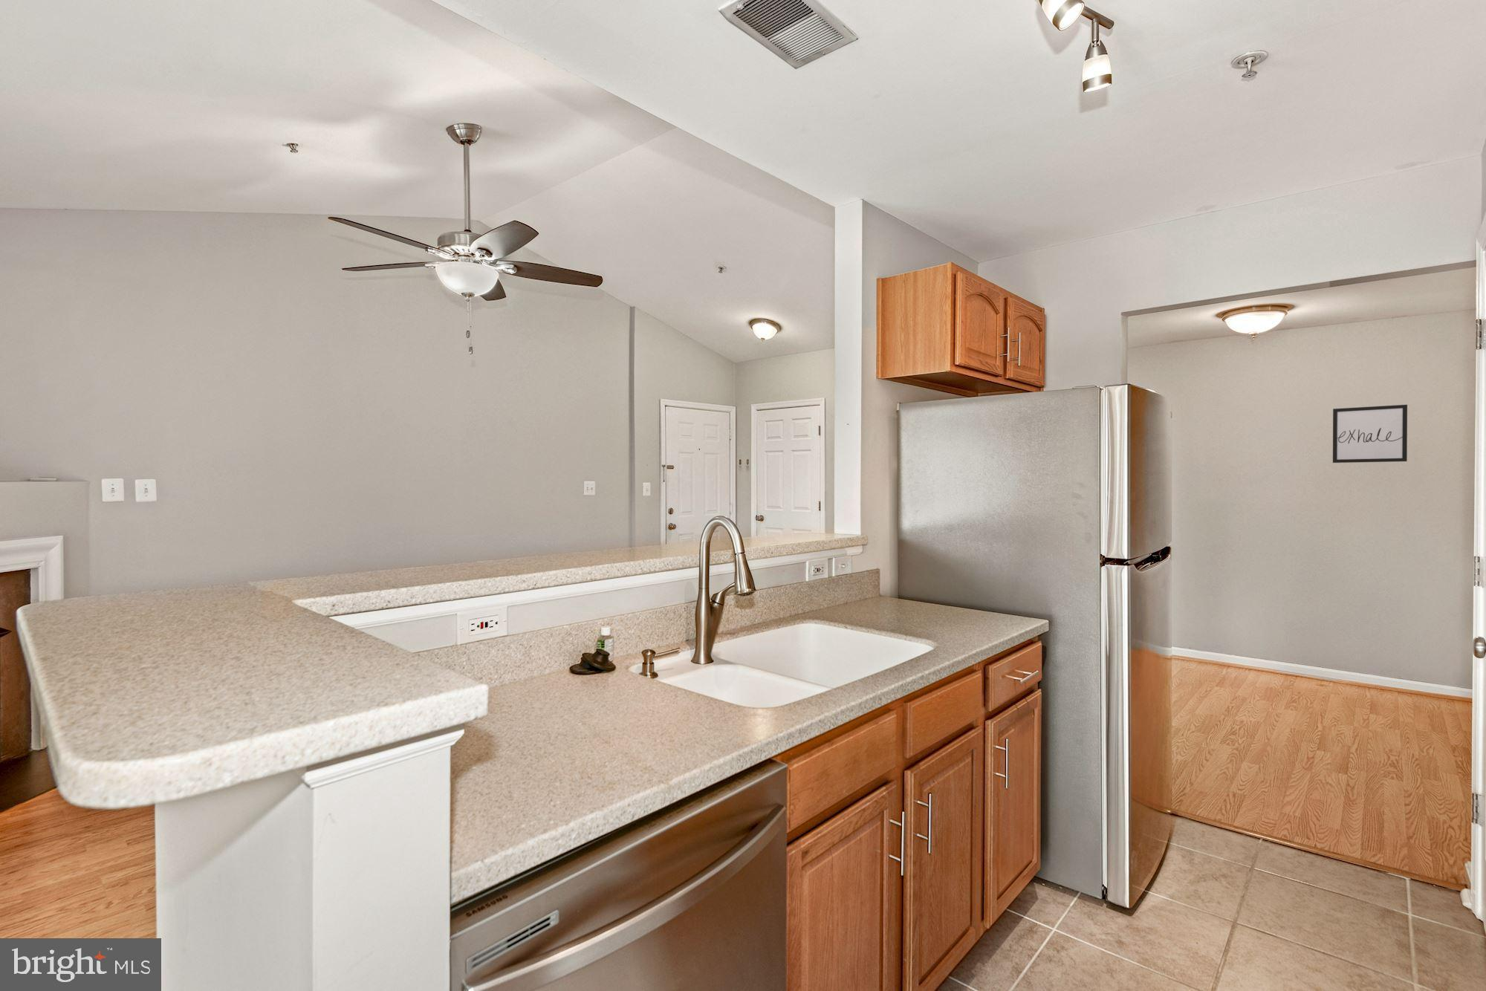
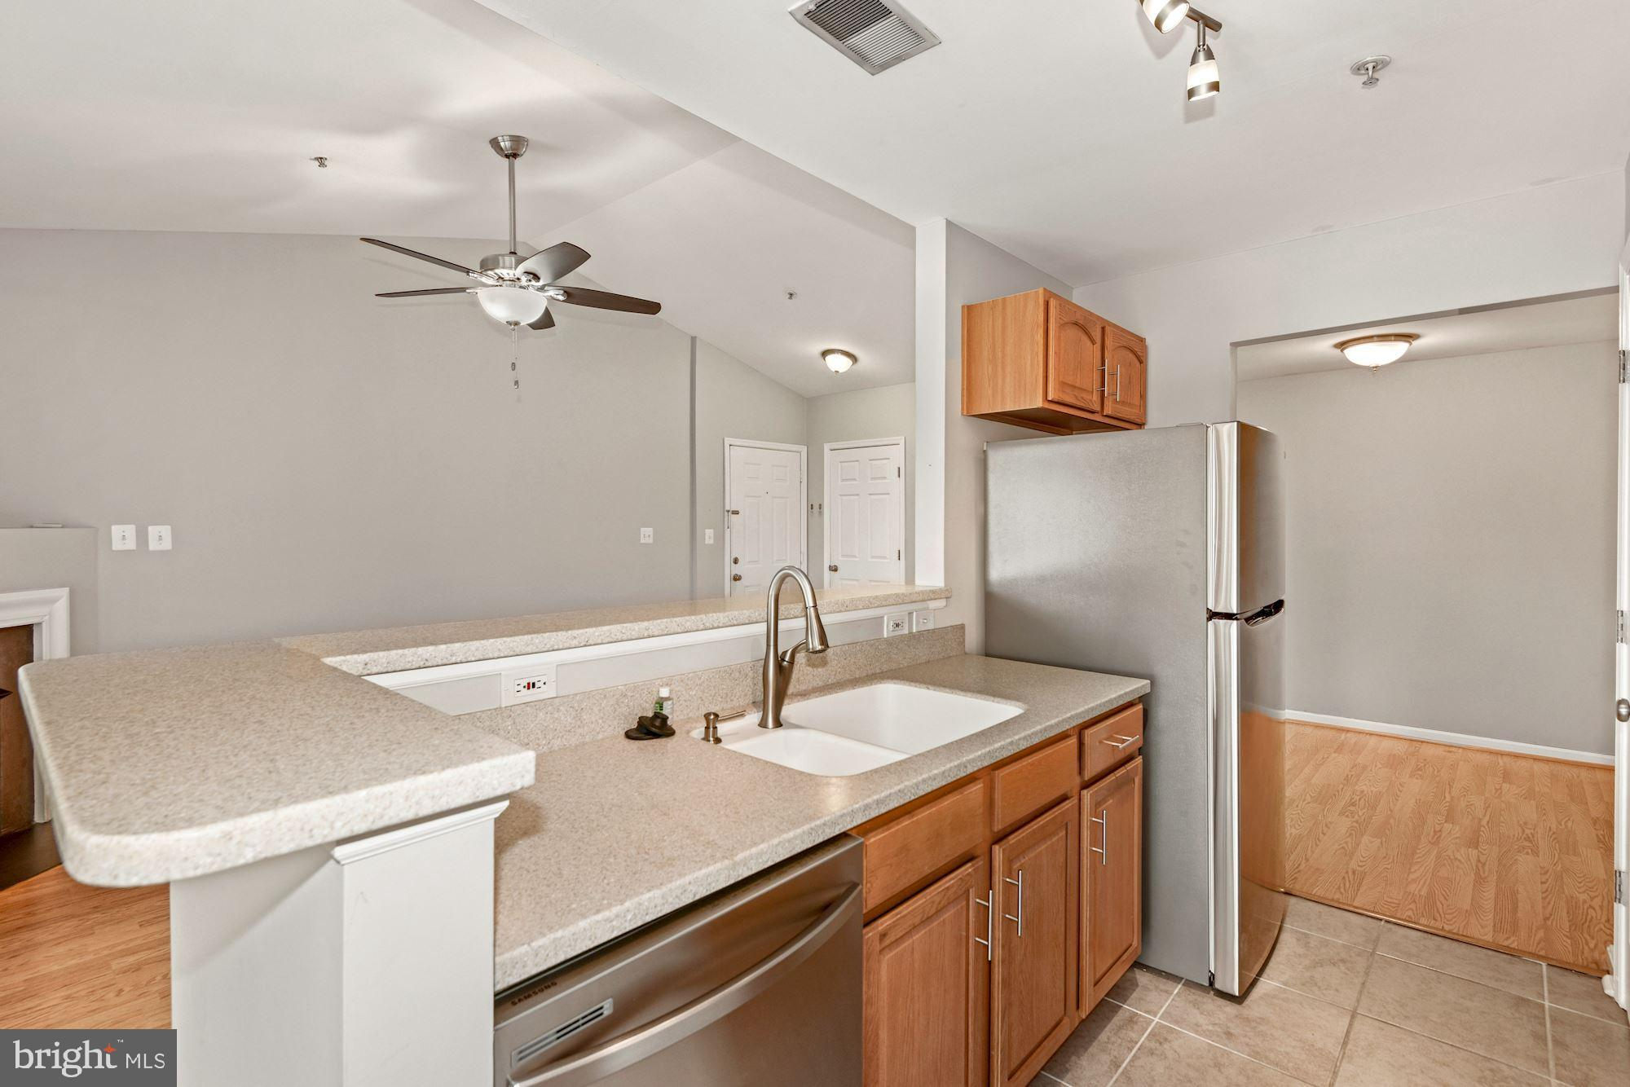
- wall art [1332,404,1407,463]
